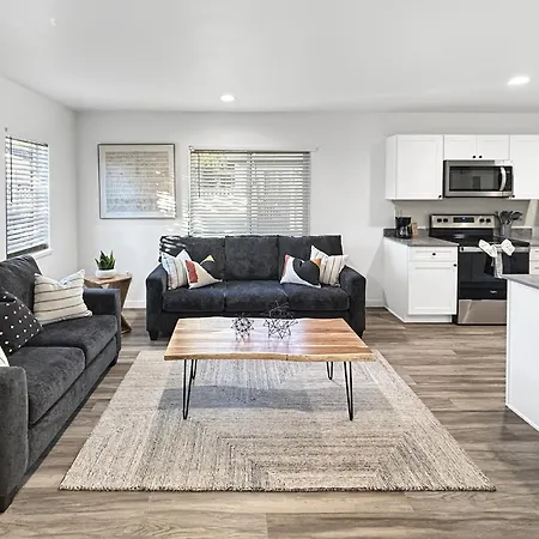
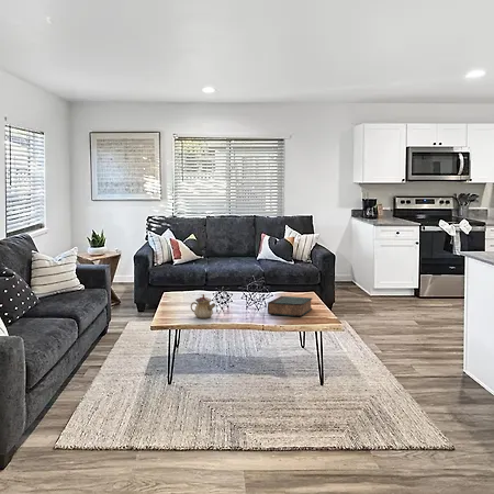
+ teapot [190,293,216,319]
+ book [267,295,313,317]
